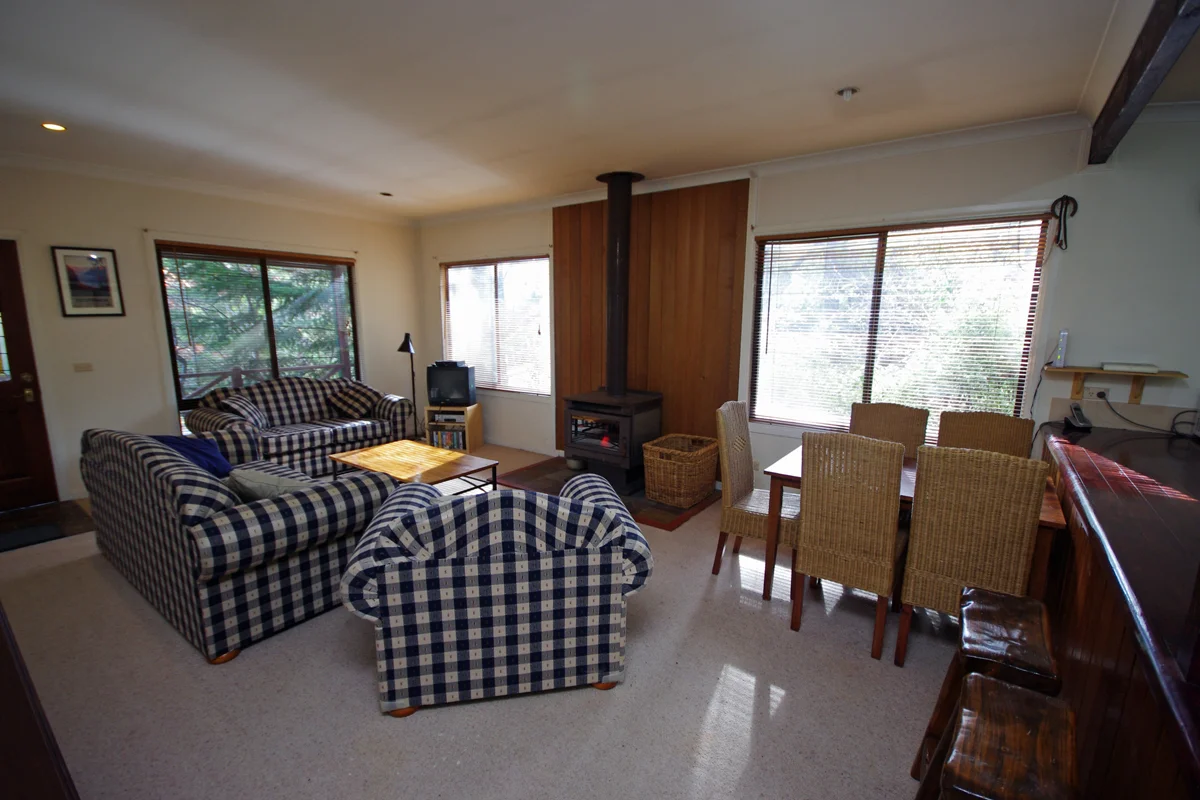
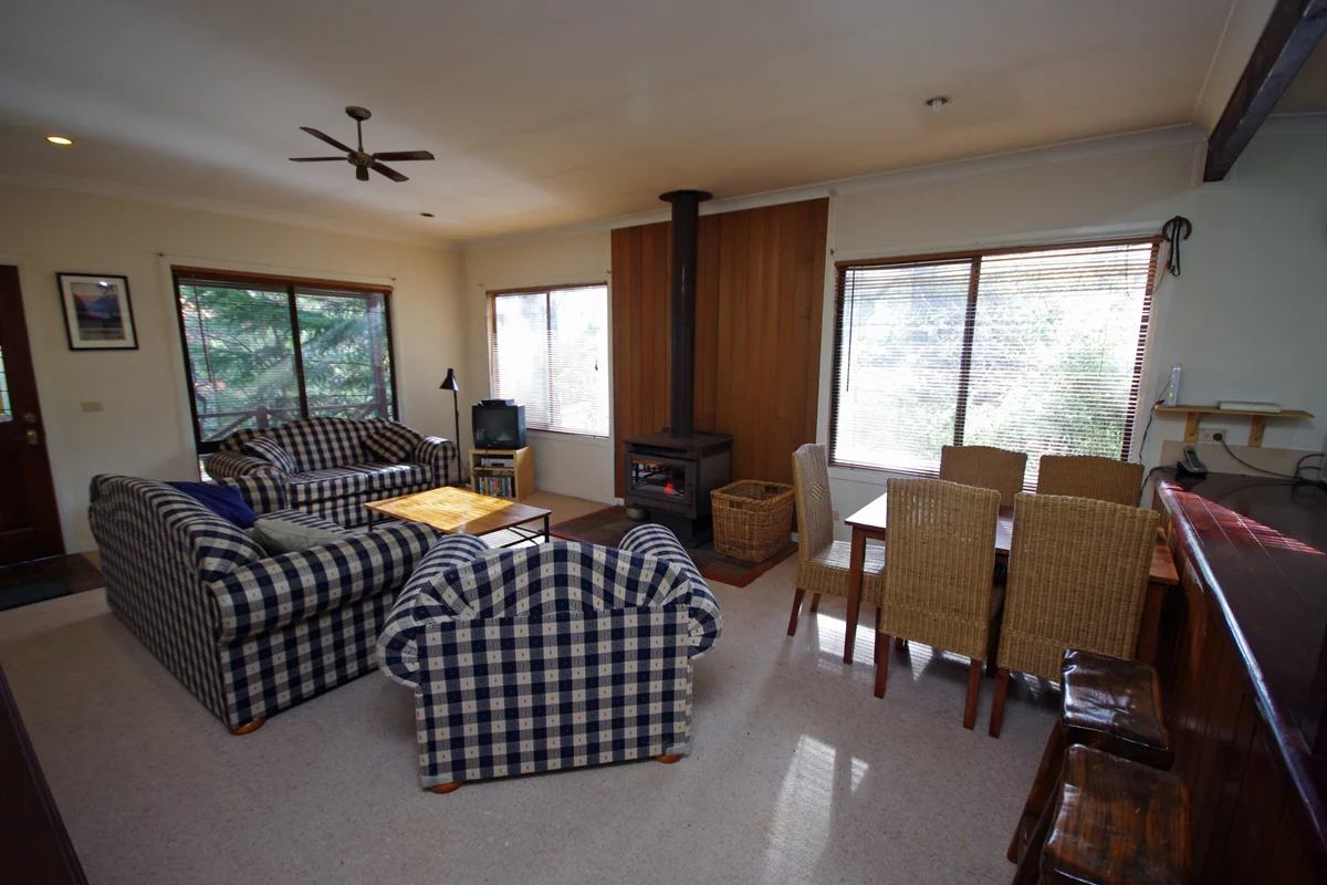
+ ceiling fan [288,105,436,184]
